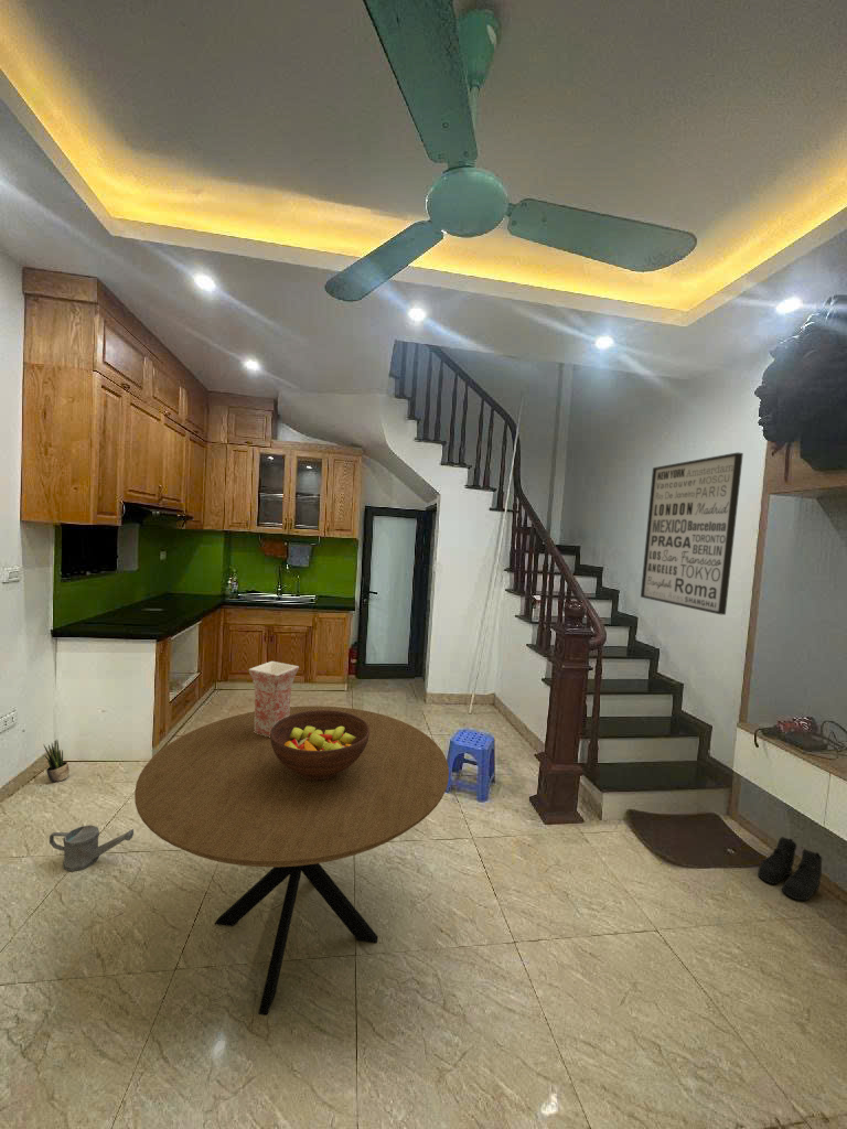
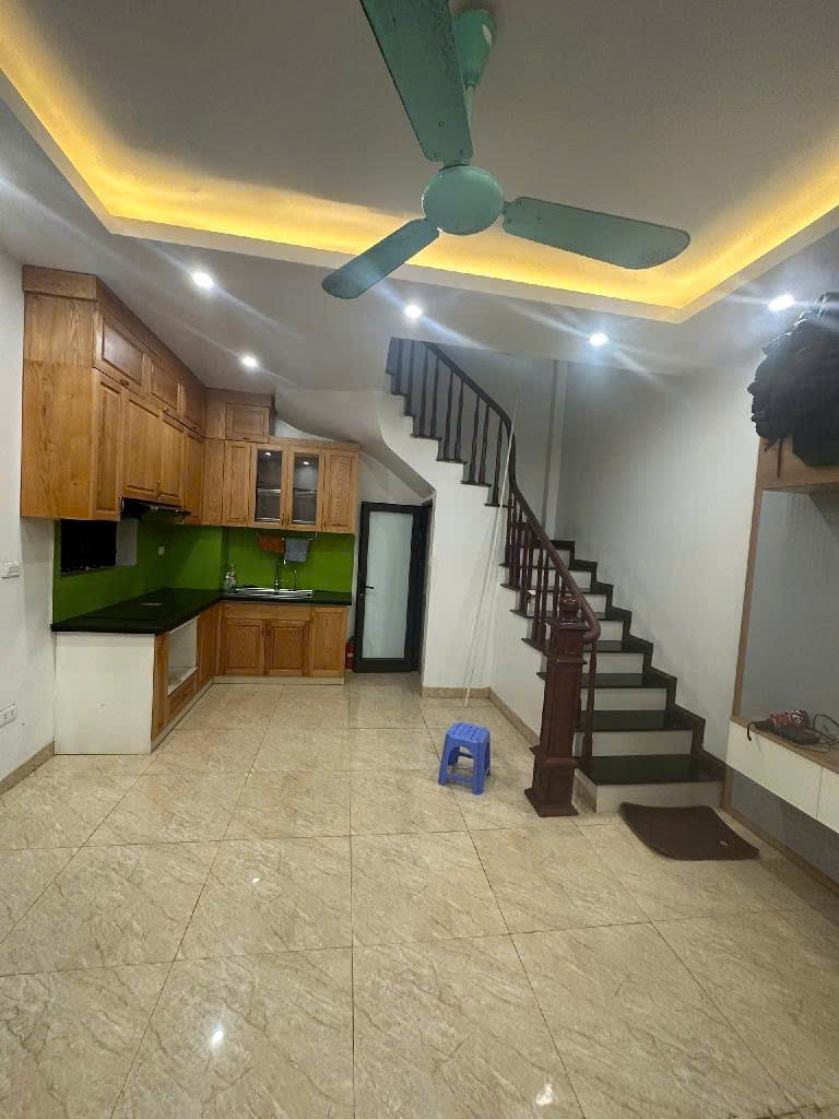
- watering can [49,824,135,872]
- vase [248,660,300,738]
- boots [757,836,823,902]
- fruit bowl [270,710,369,781]
- potted plant [43,739,71,784]
- dining table [133,705,450,1015]
- wall art [640,451,744,616]
